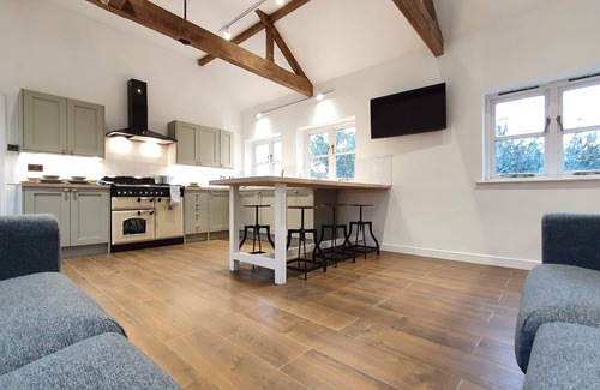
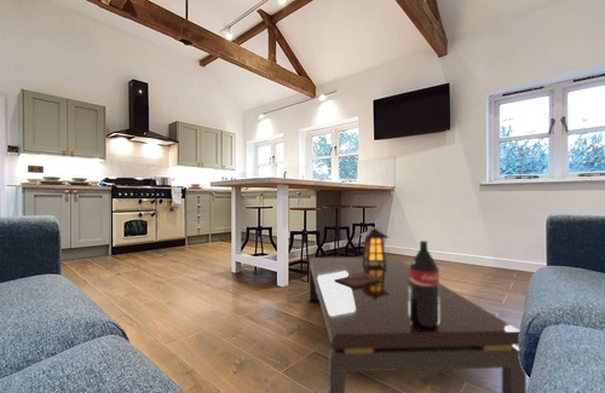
+ coffee table [309,226,528,393]
